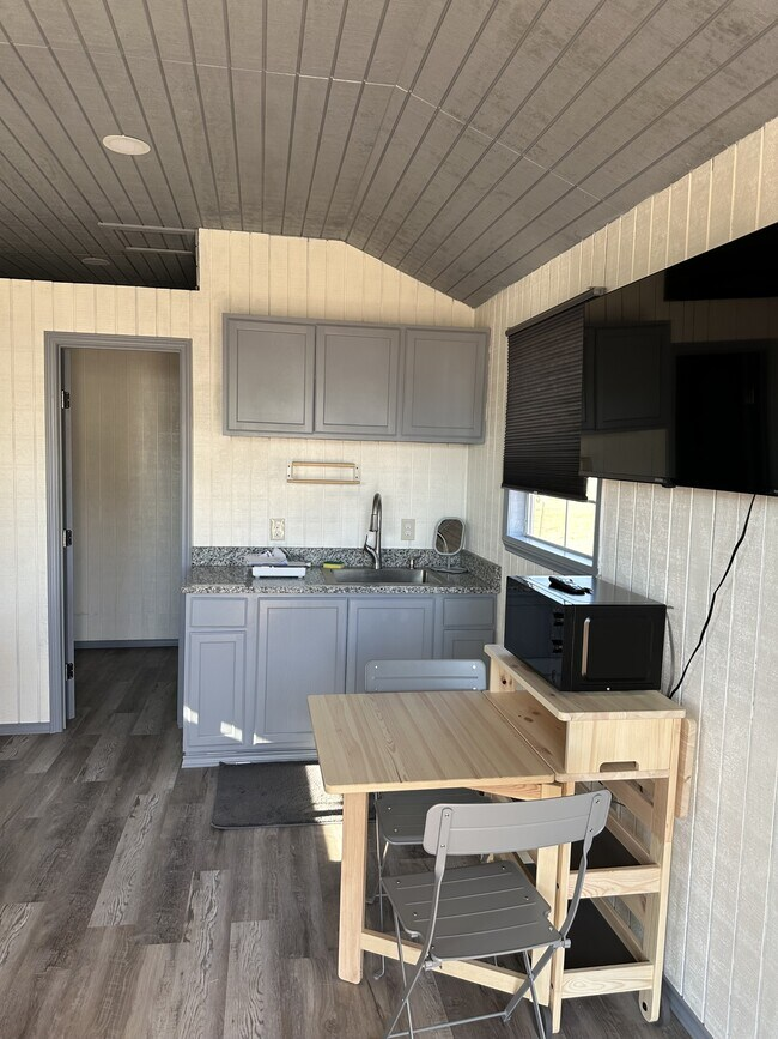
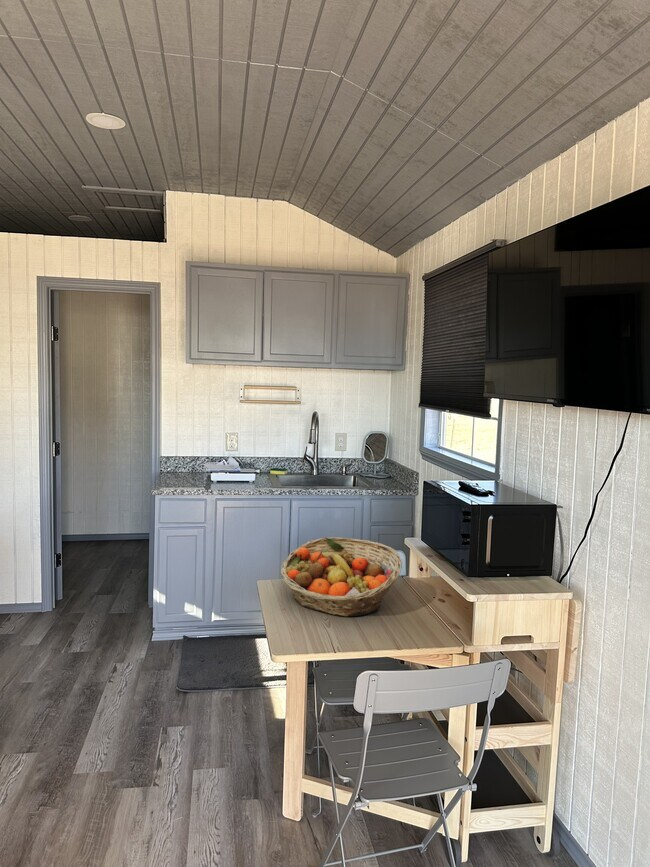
+ fruit basket [279,536,403,617]
